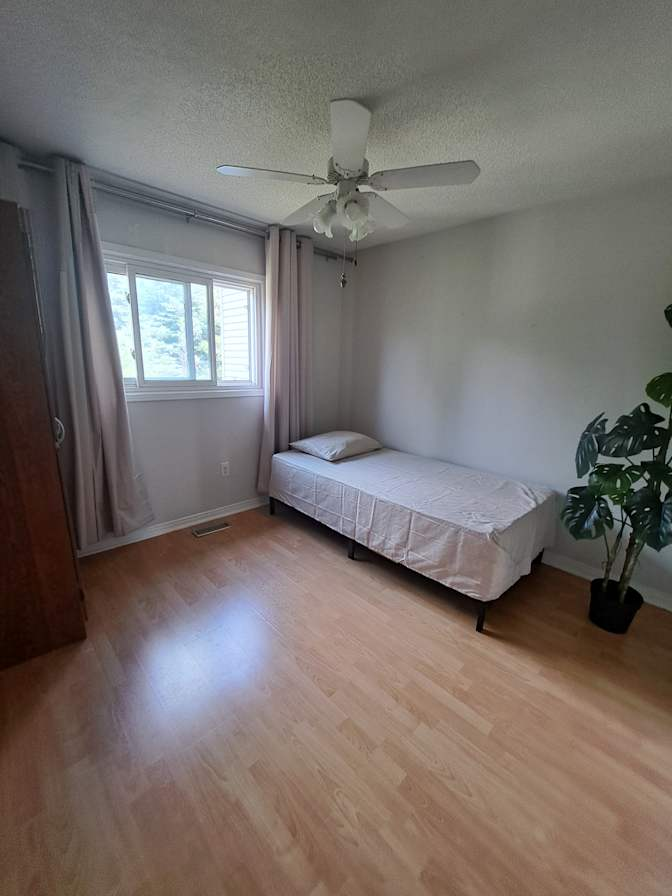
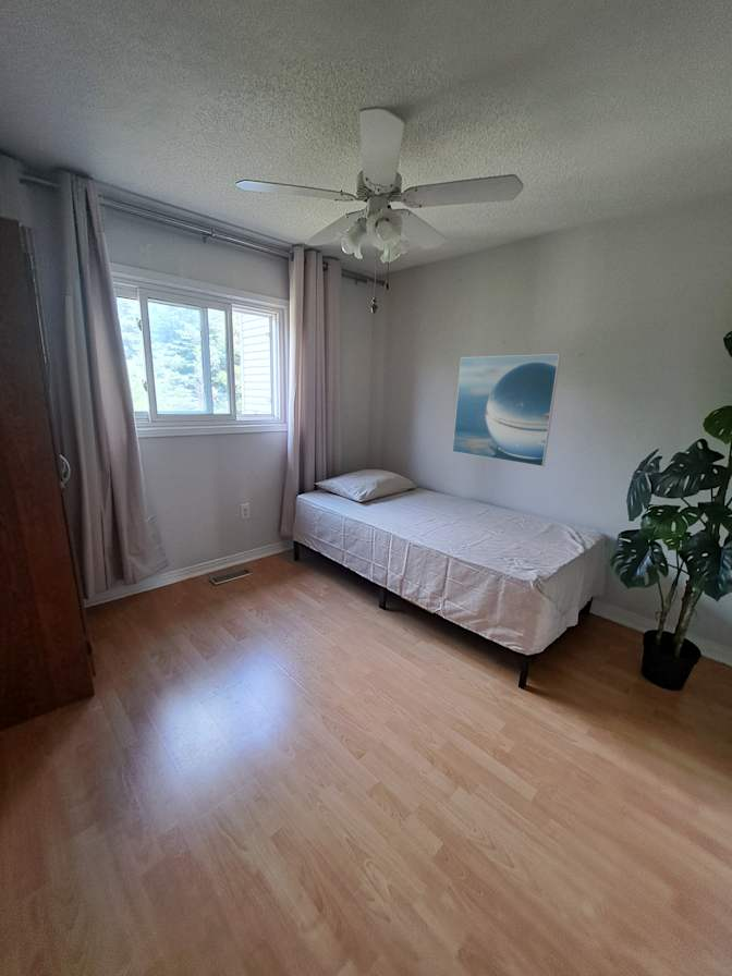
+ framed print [451,353,562,467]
